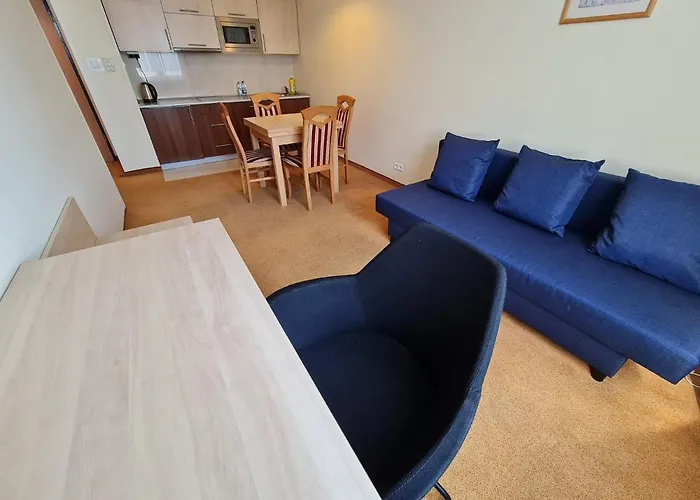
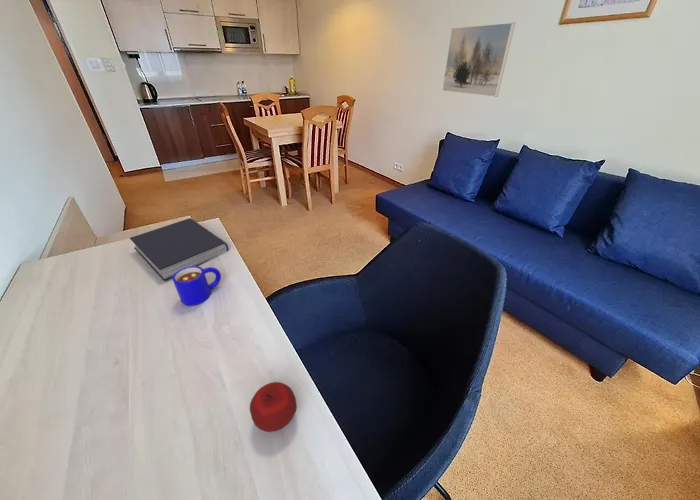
+ book [129,217,229,282]
+ mug [171,266,222,306]
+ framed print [441,22,516,98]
+ apple [249,381,298,433]
